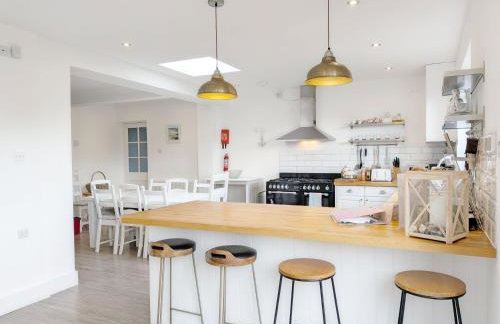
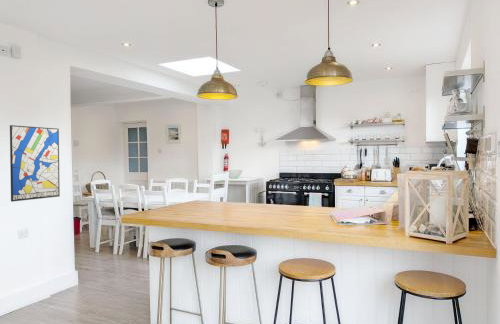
+ wall art [9,124,61,203]
